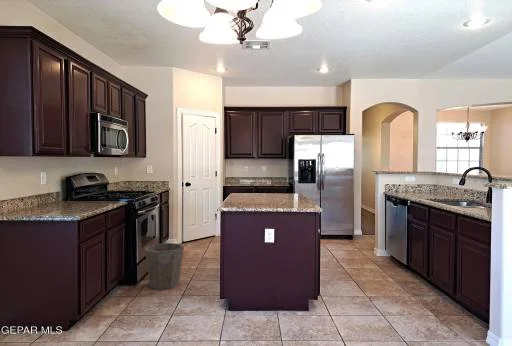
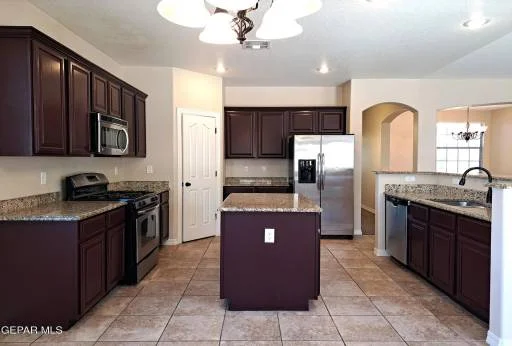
- waste bin [144,242,185,290]
